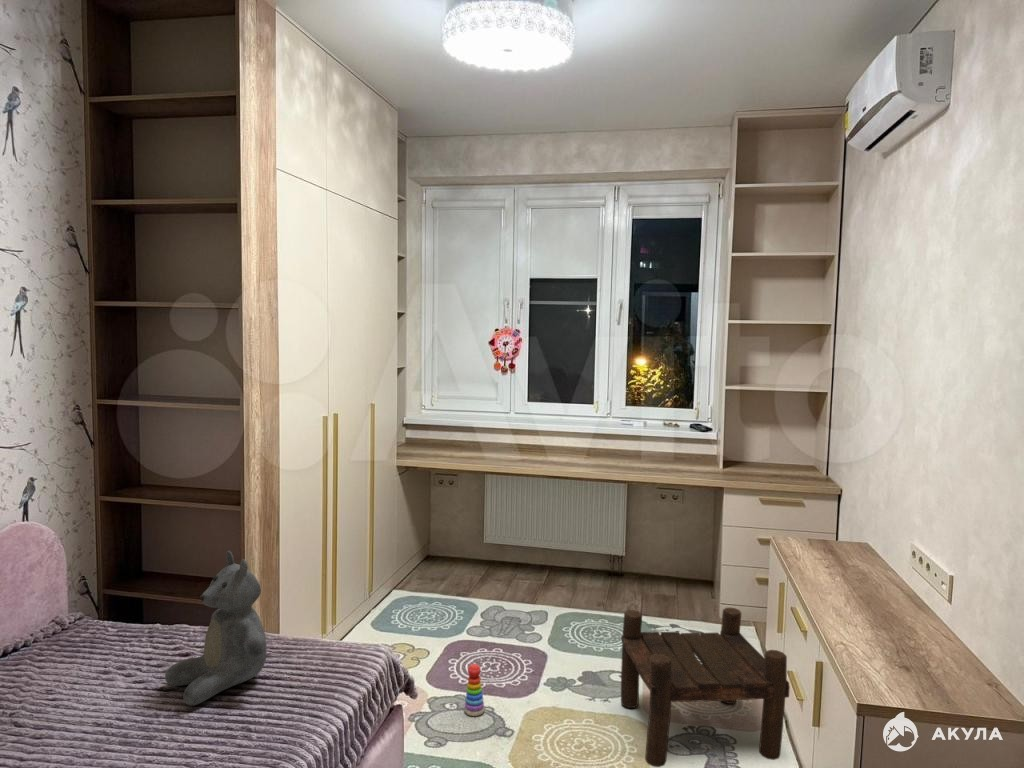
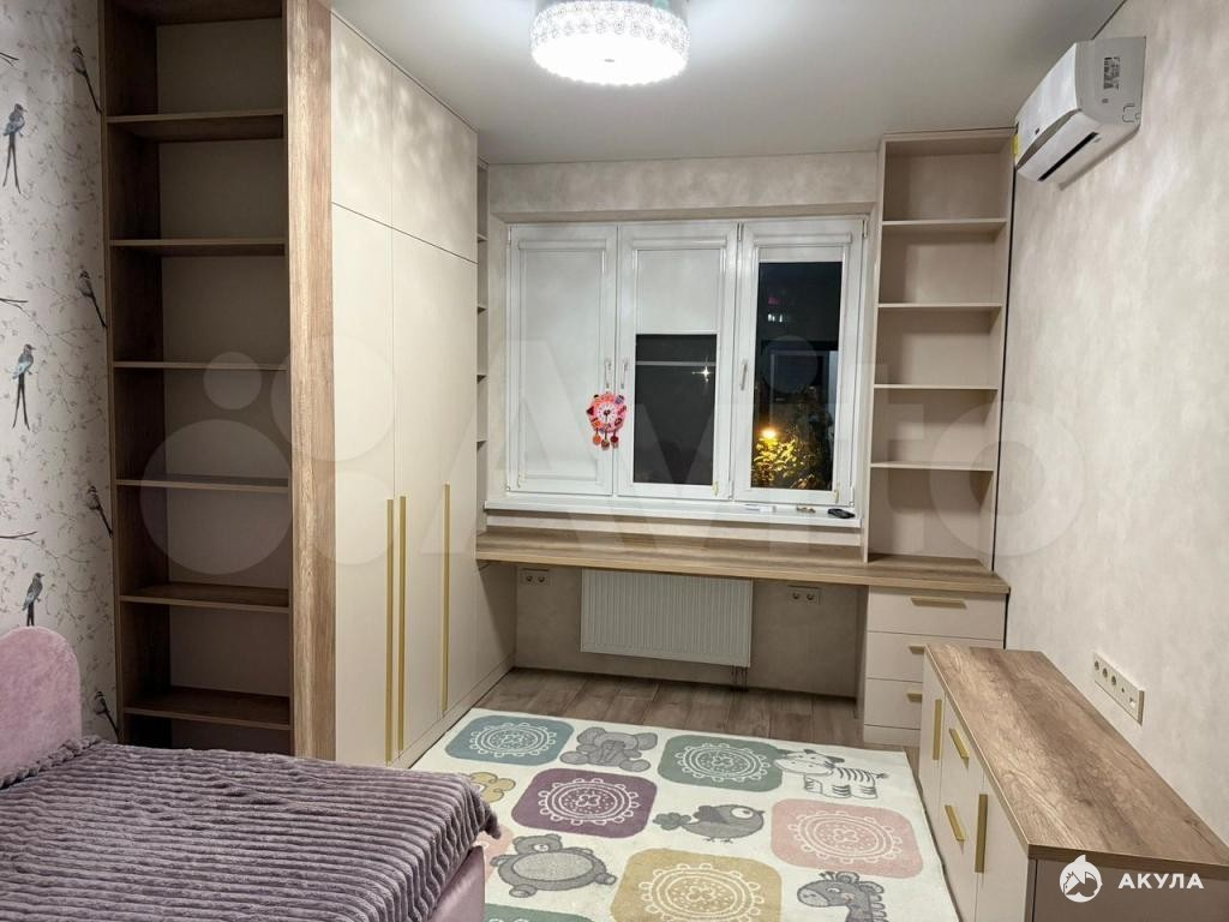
- stacking toy [463,663,486,717]
- teddy bear [164,550,268,707]
- stool [620,607,791,768]
